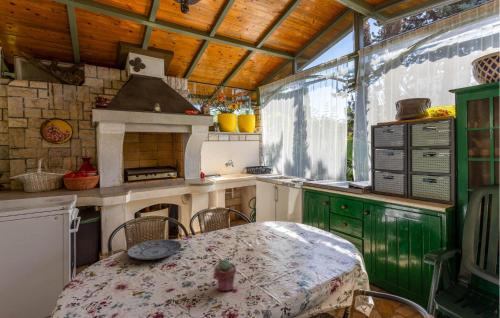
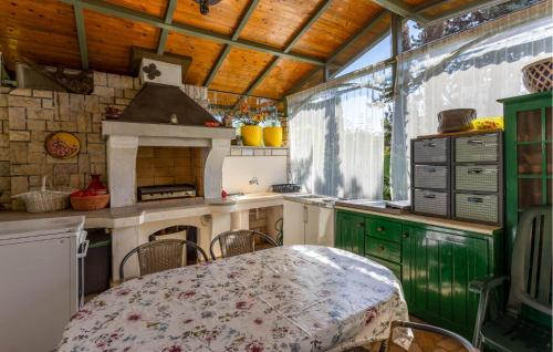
- plate [126,238,183,261]
- potted succulent [213,258,237,292]
